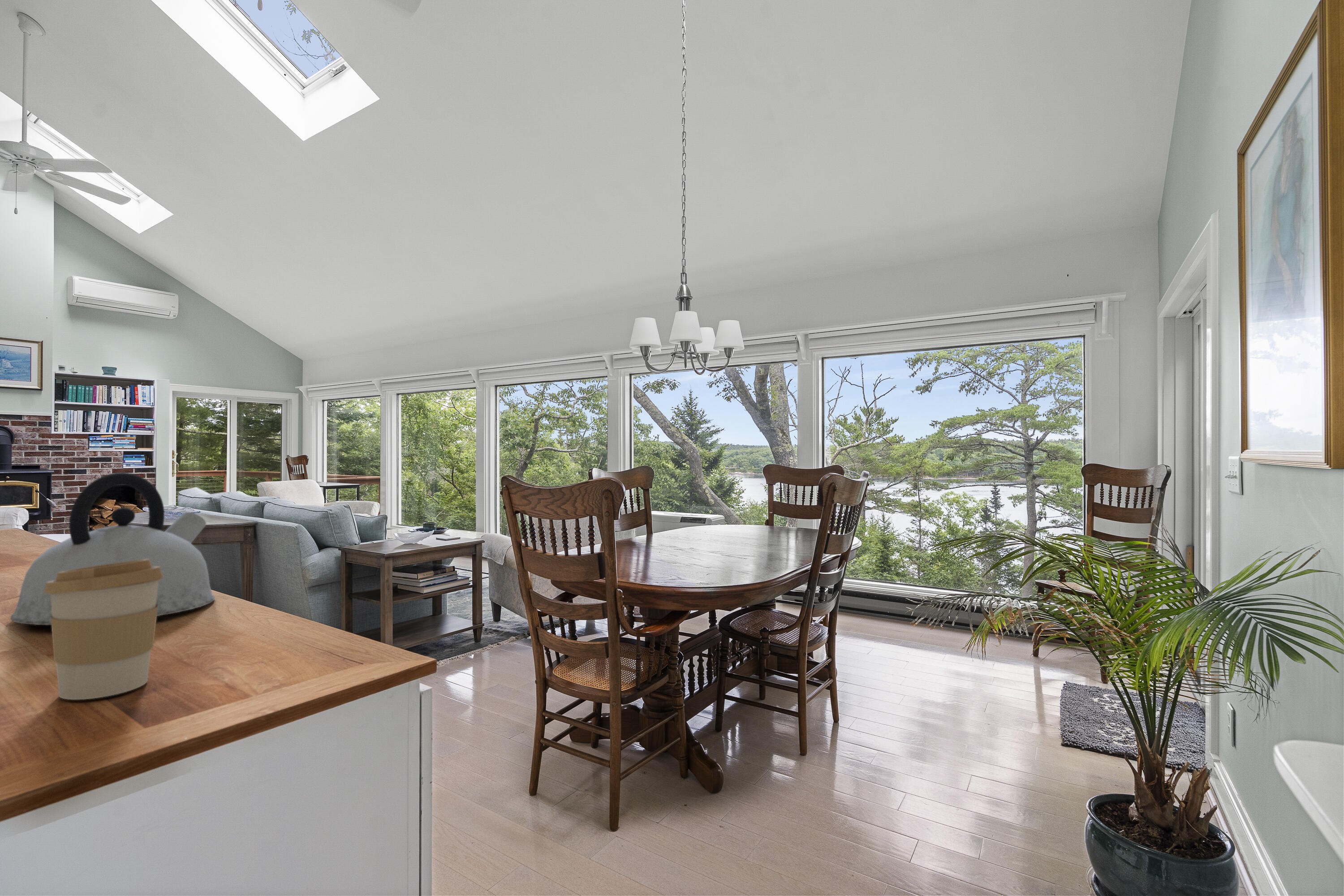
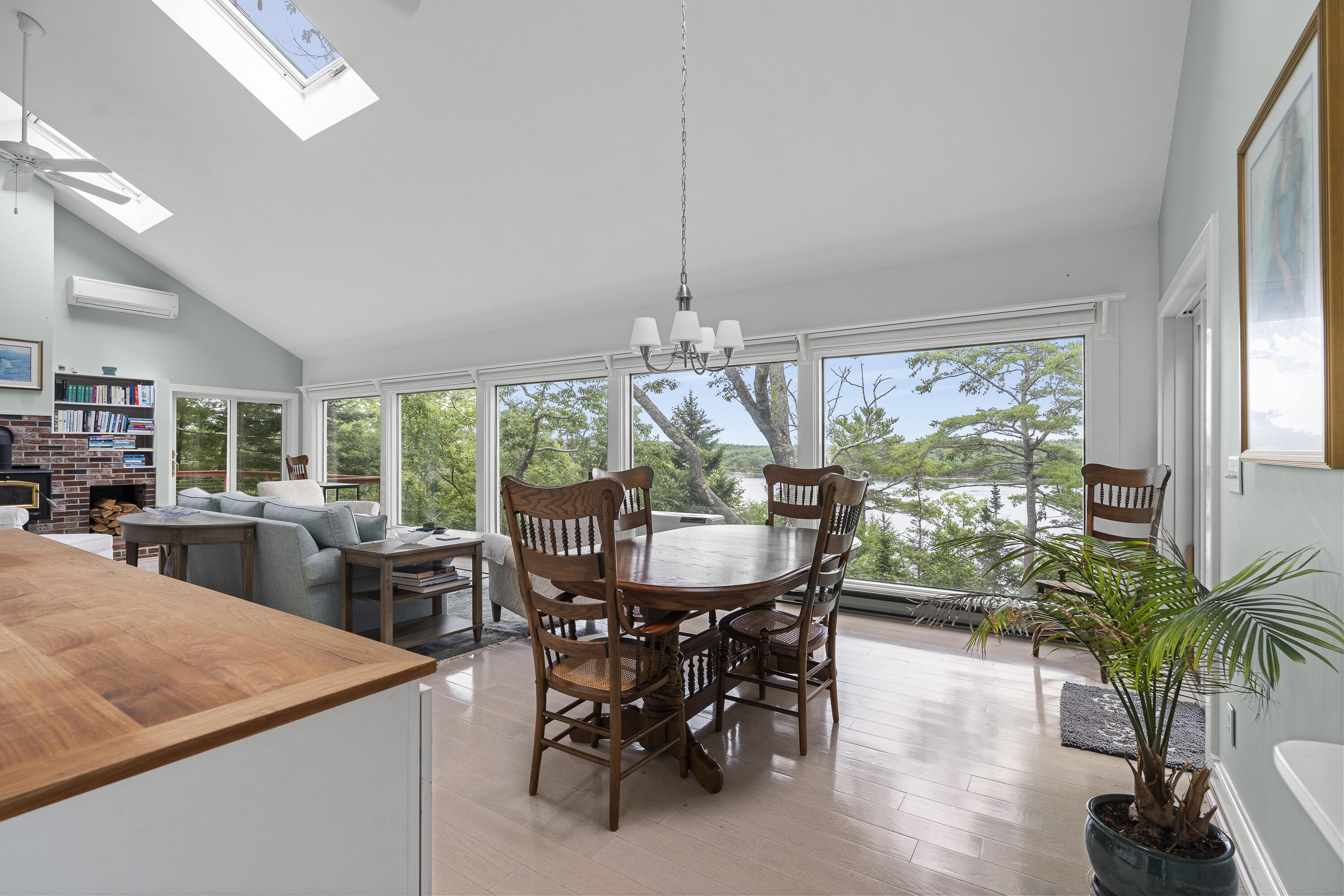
- coffee cup [44,559,163,700]
- kettle [10,472,215,625]
